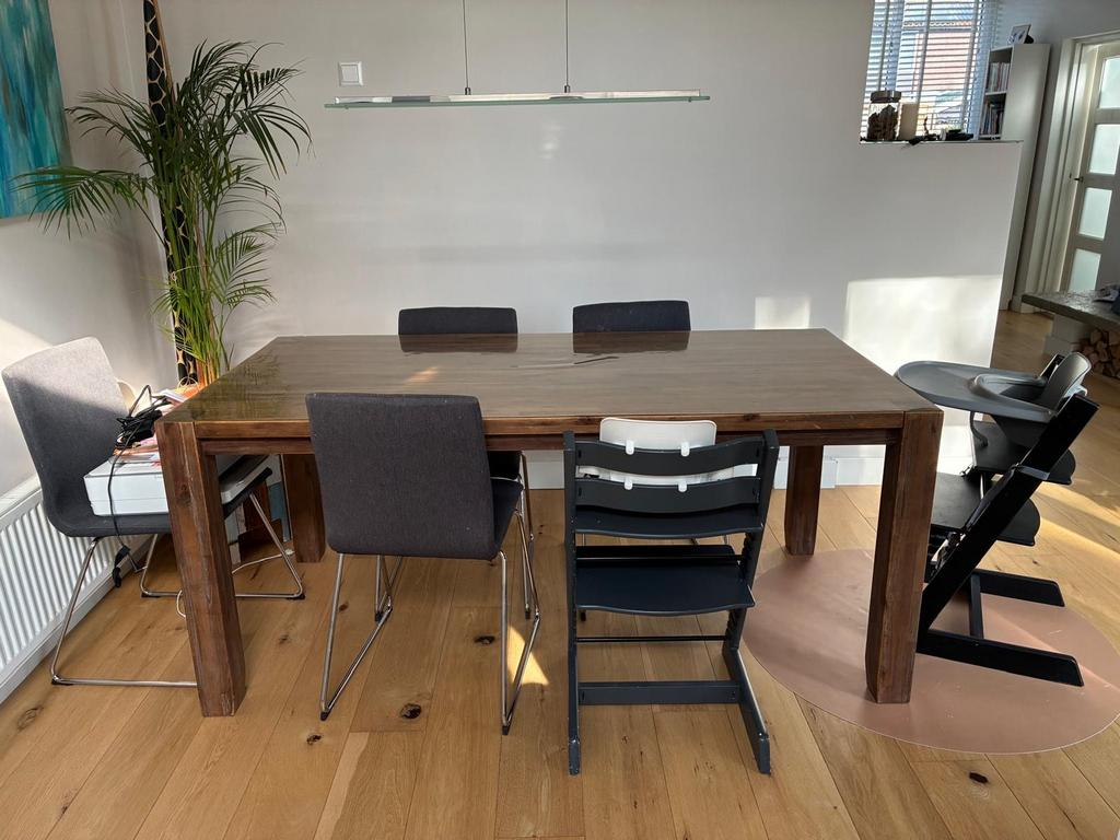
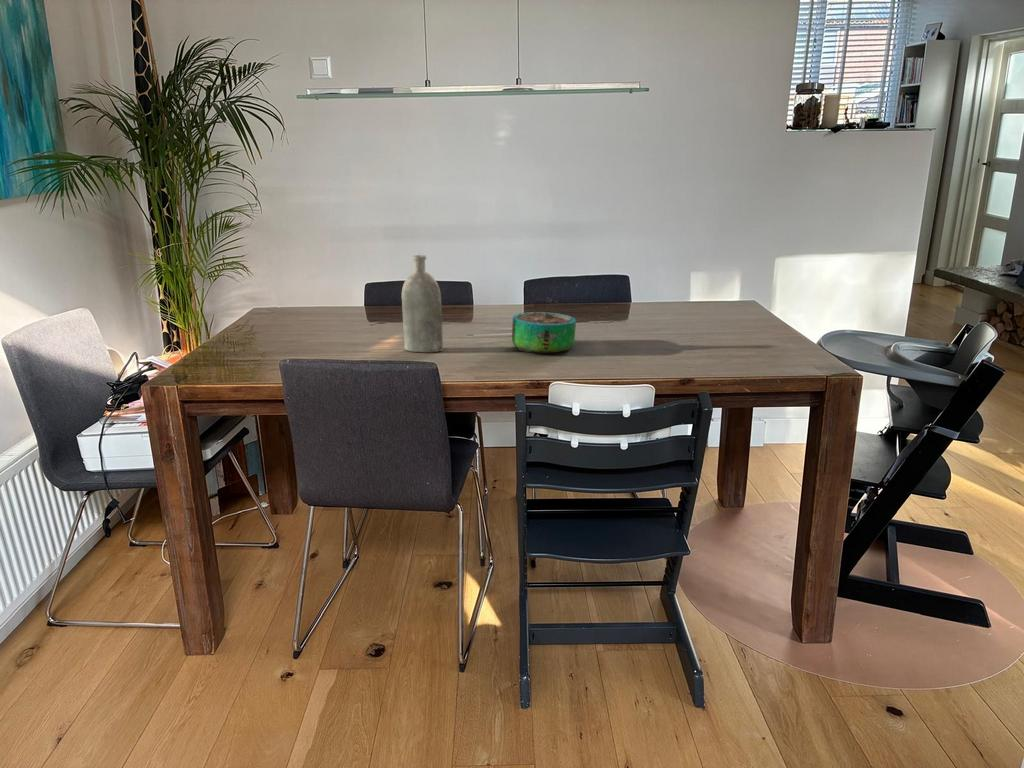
+ decorative bowl [511,311,577,354]
+ bottle [401,254,444,353]
